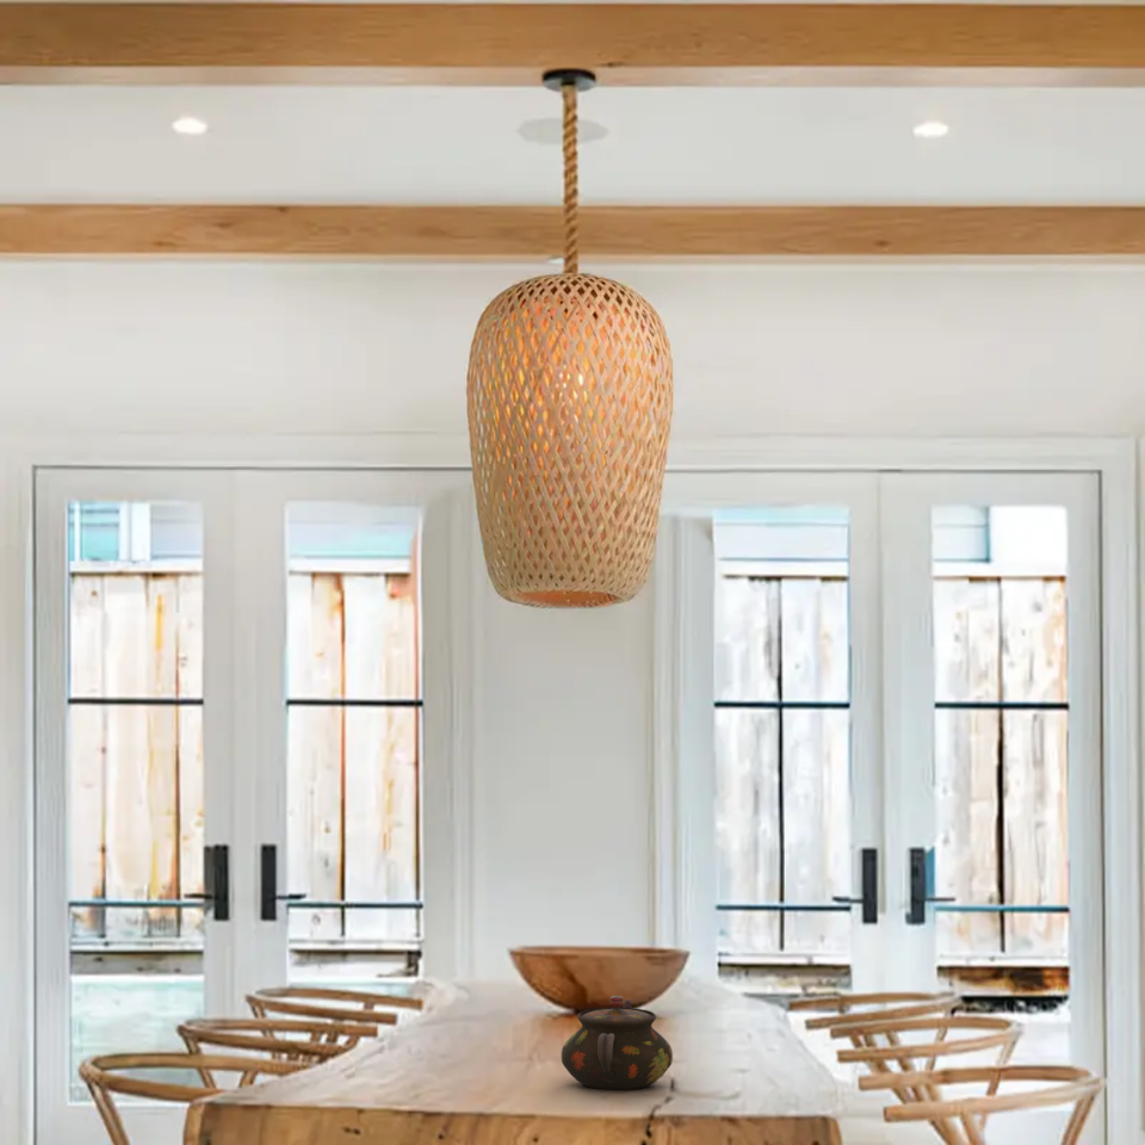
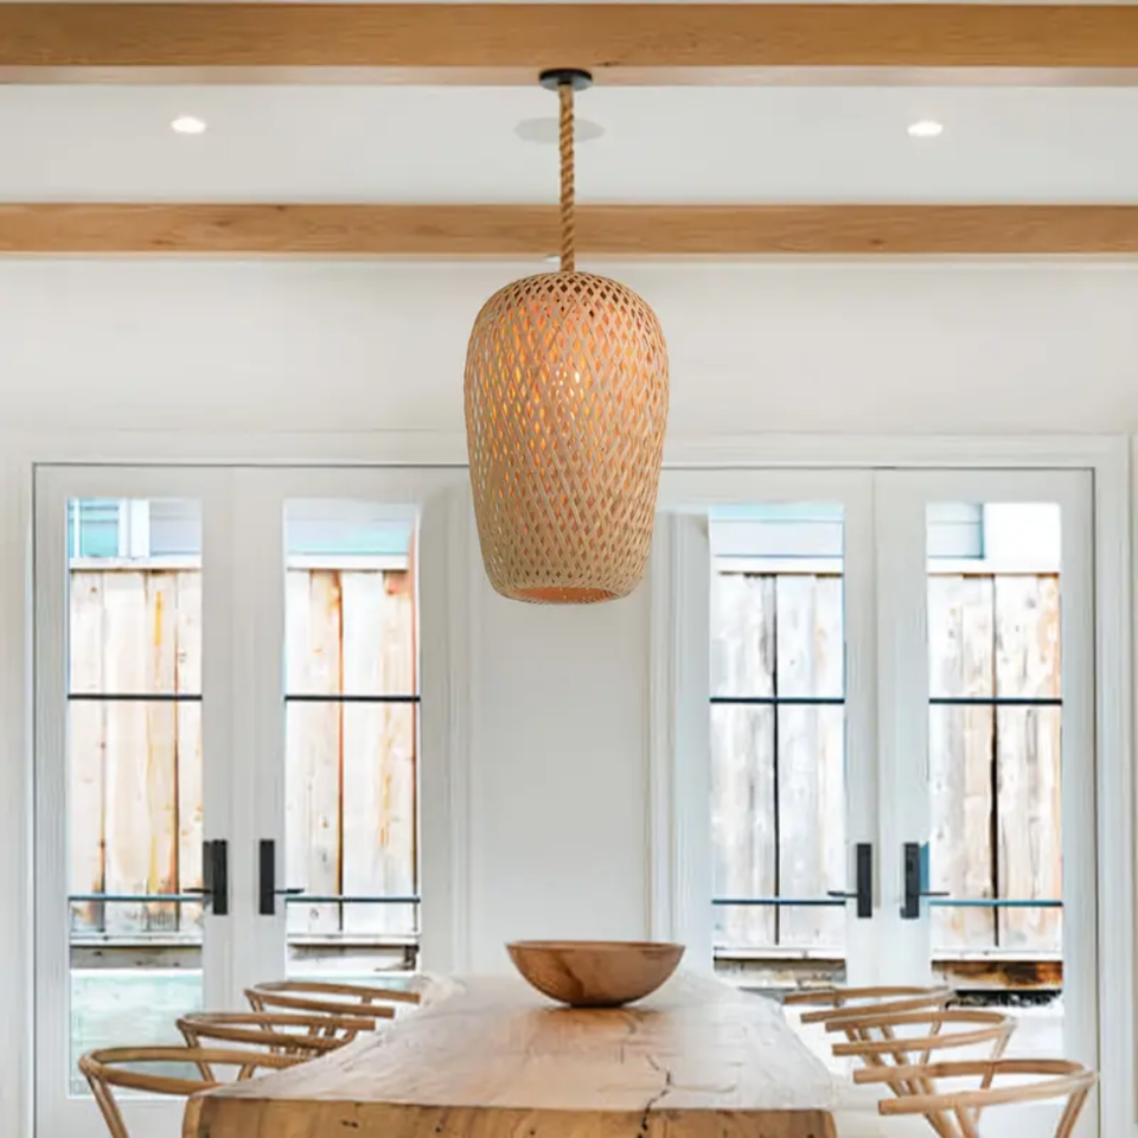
- teapot [561,995,674,1091]
